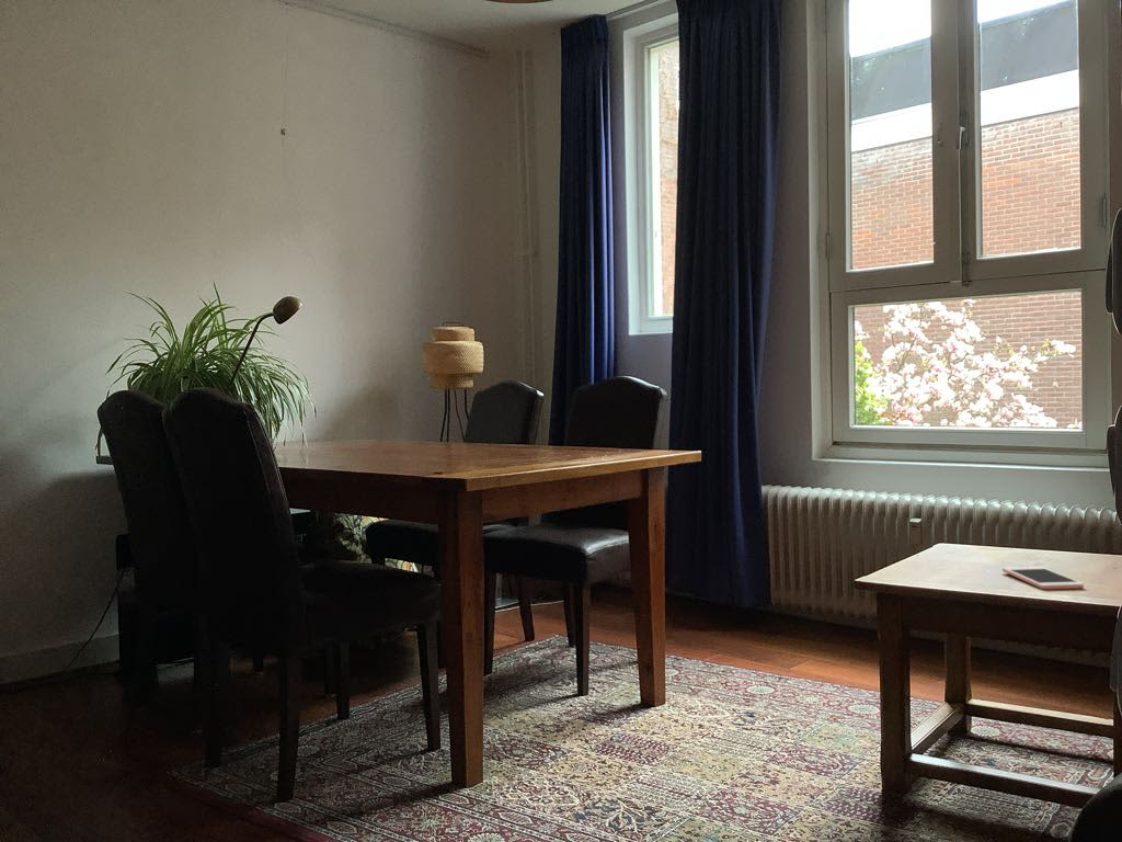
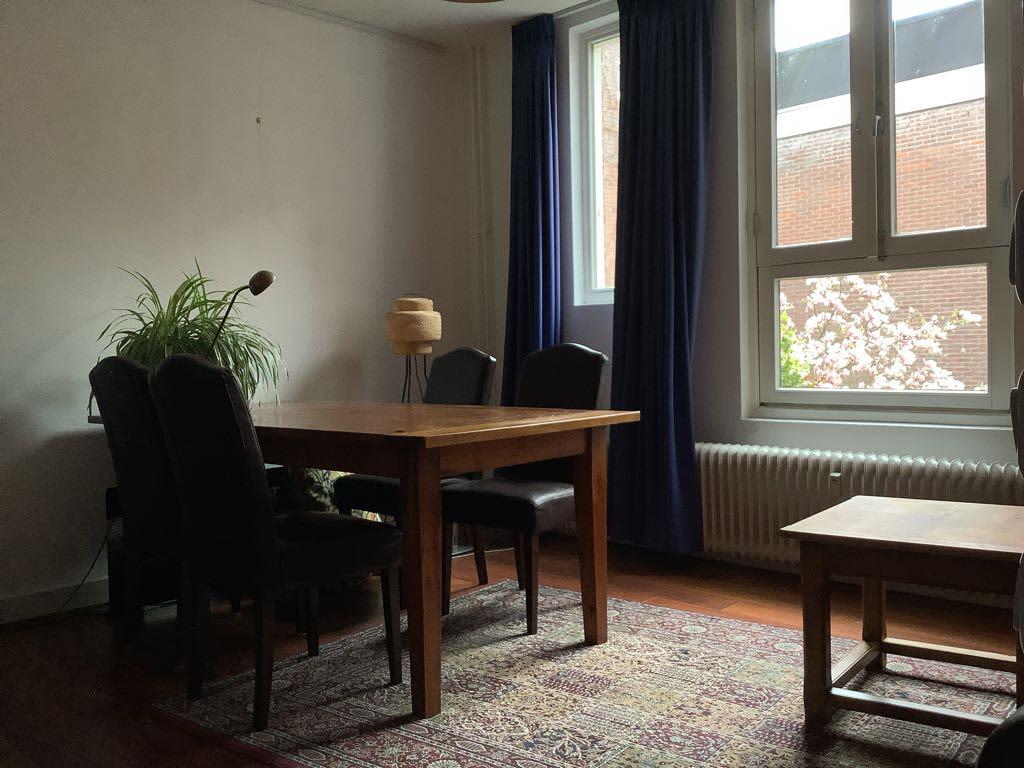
- cell phone [1001,566,1085,590]
